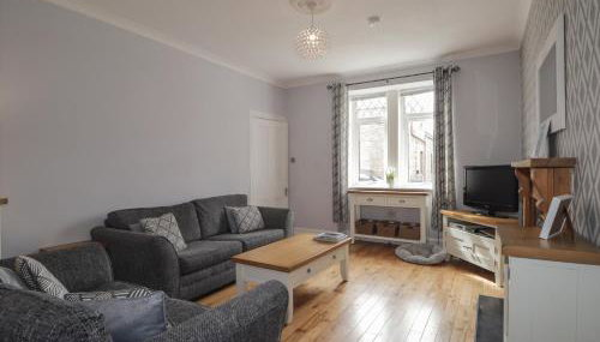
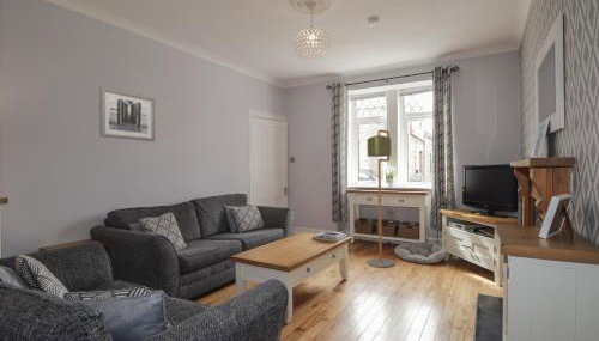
+ floor lamp [367,129,395,268]
+ wall art [98,86,156,142]
